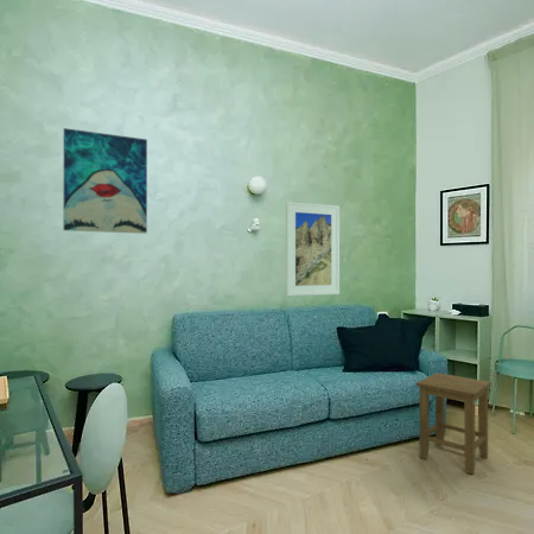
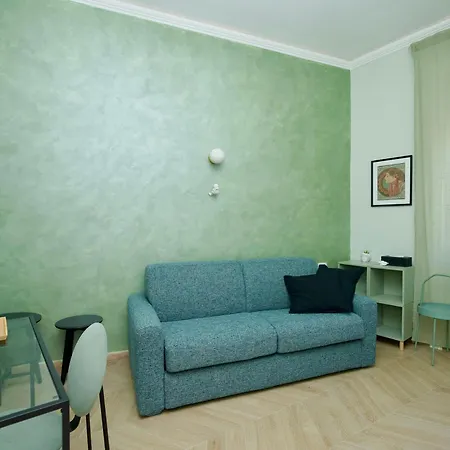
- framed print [285,201,341,297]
- wall art [63,127,148,235]
- stool [415,371,492,475]
